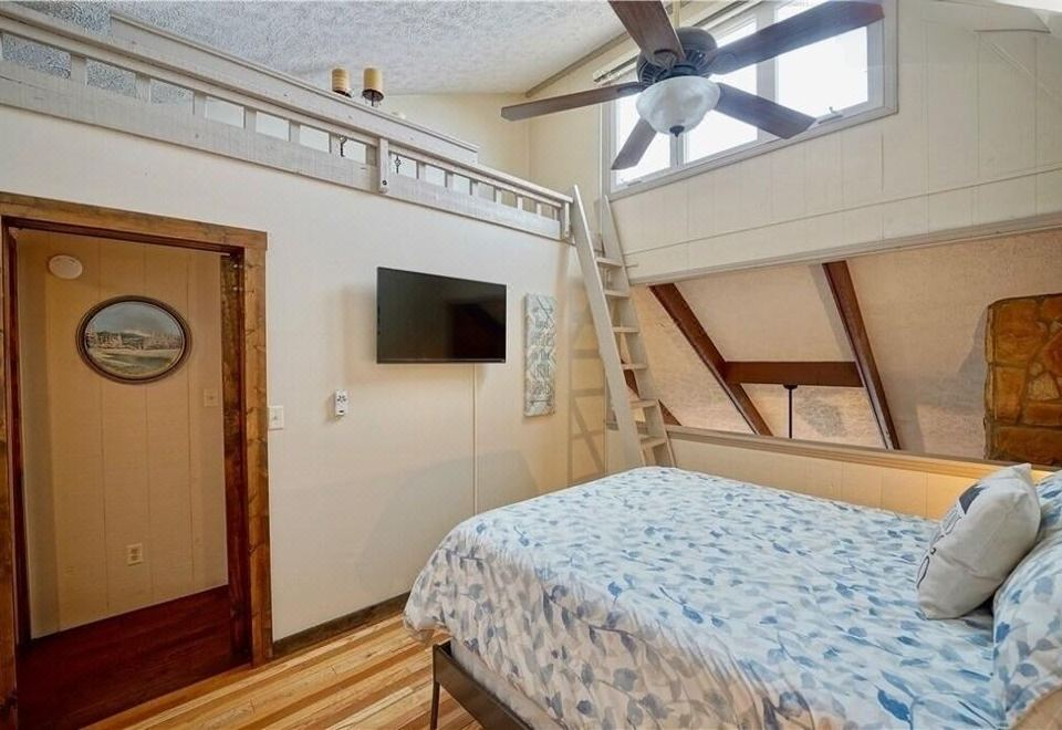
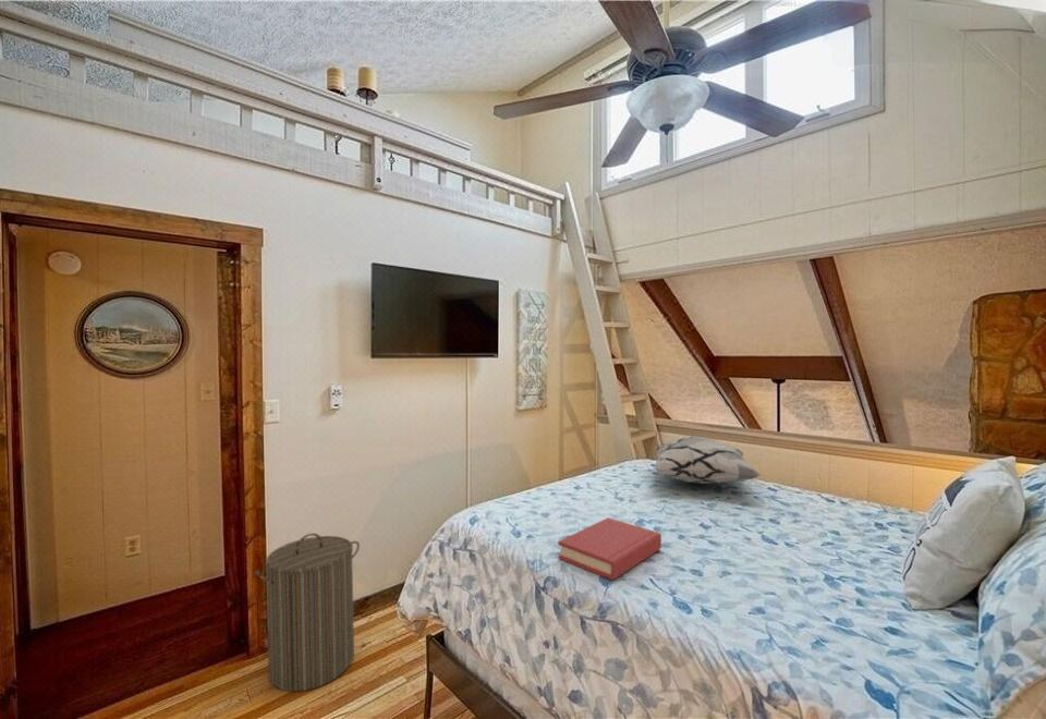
+ decorative pillow [653,435,762,485]
+ hardback book [557,516,662,581]
+ laundry hamper [254,533,361,693]
